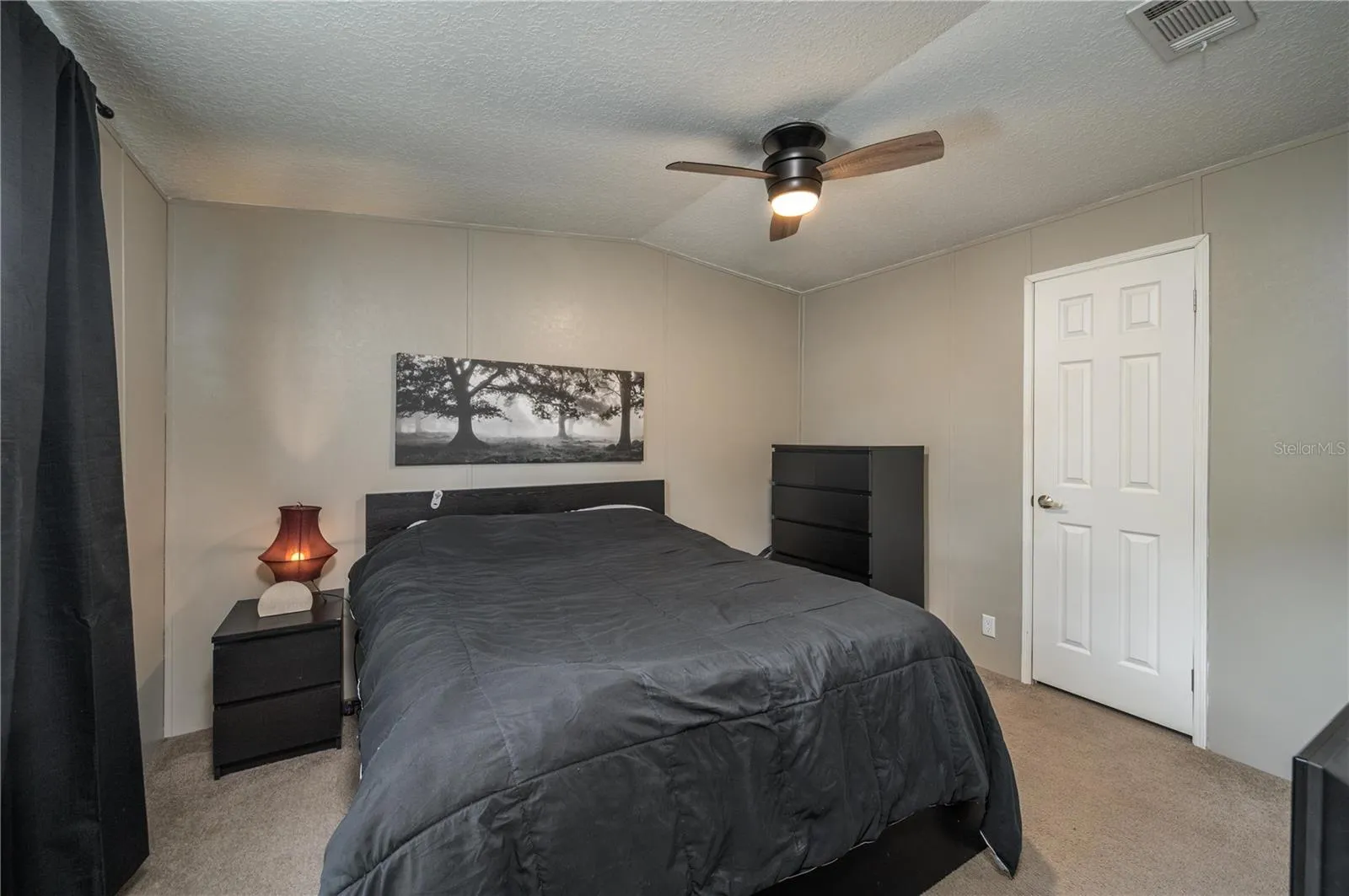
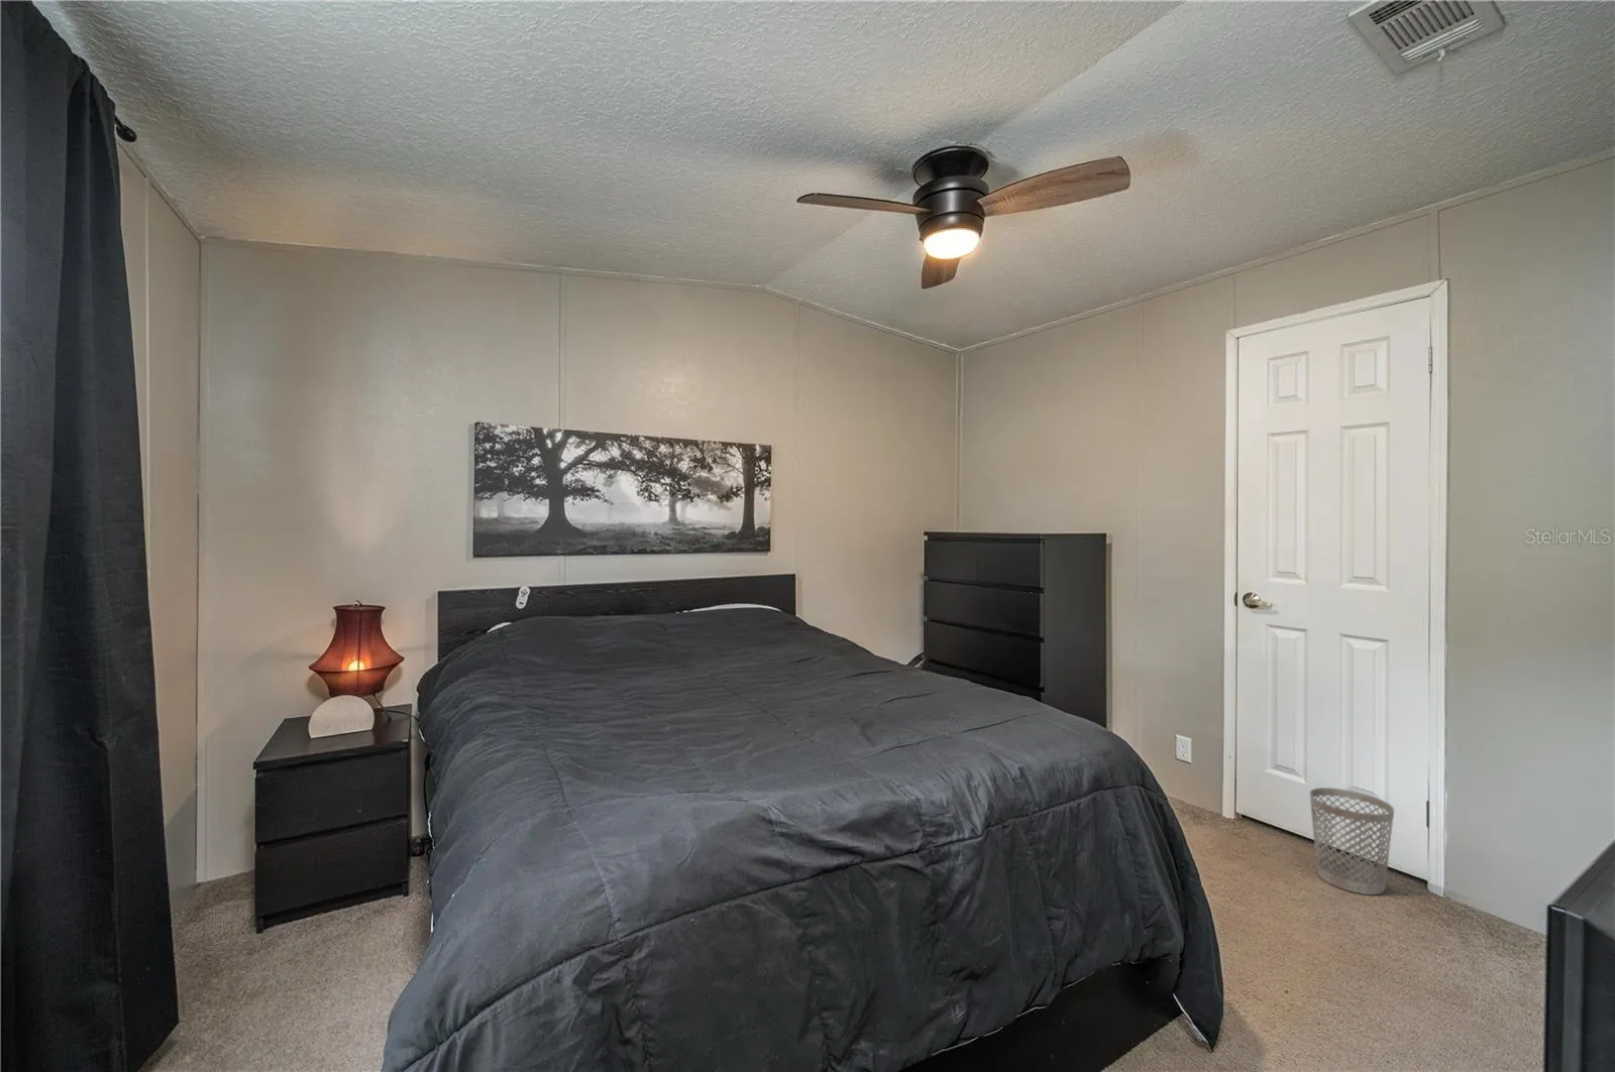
+ wastebasket [1309,786,1395,895]
